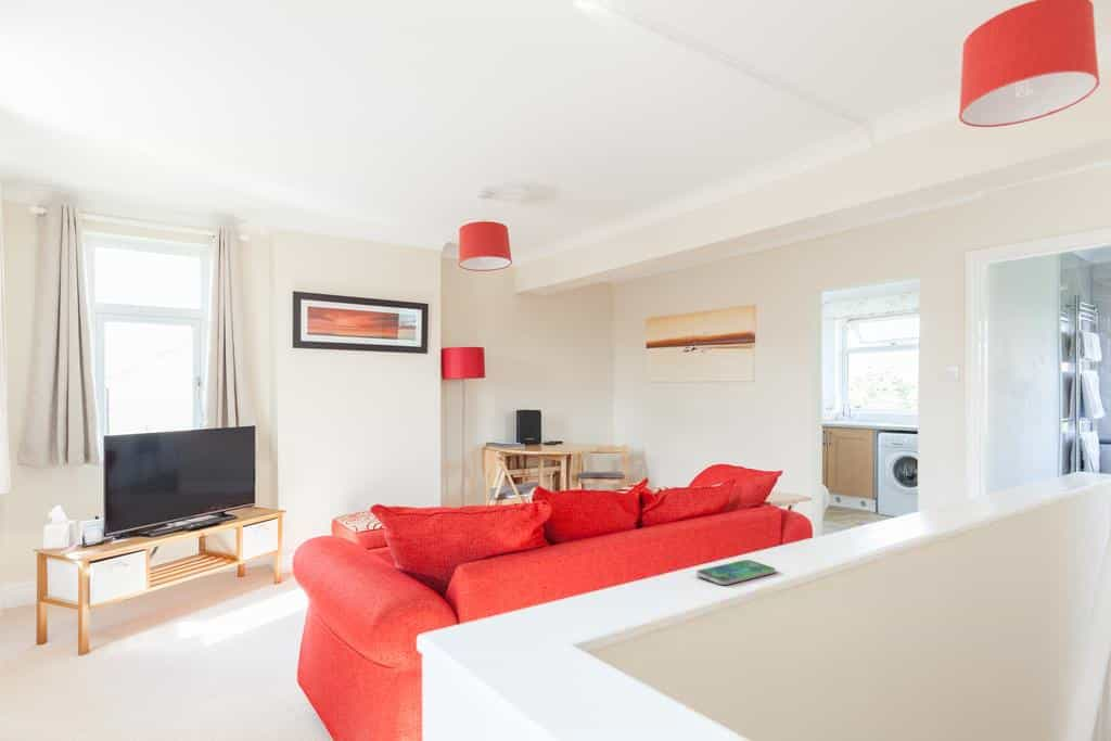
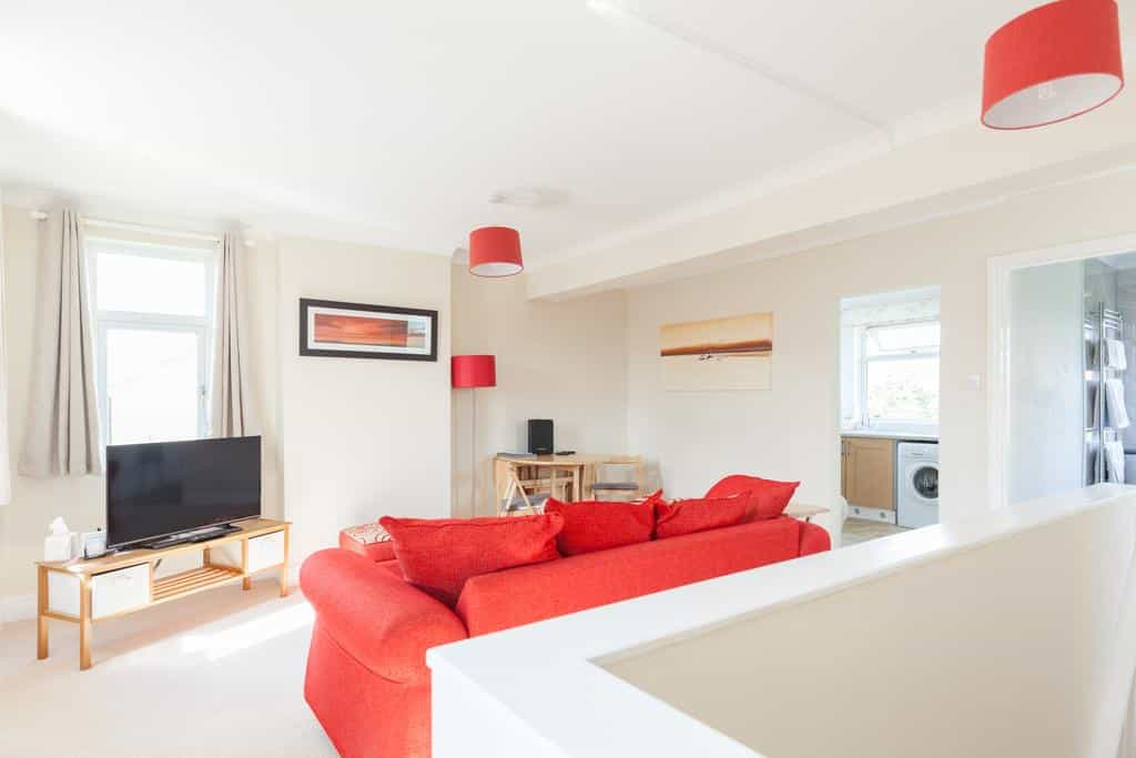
- smartphone [695,559,777,586]
